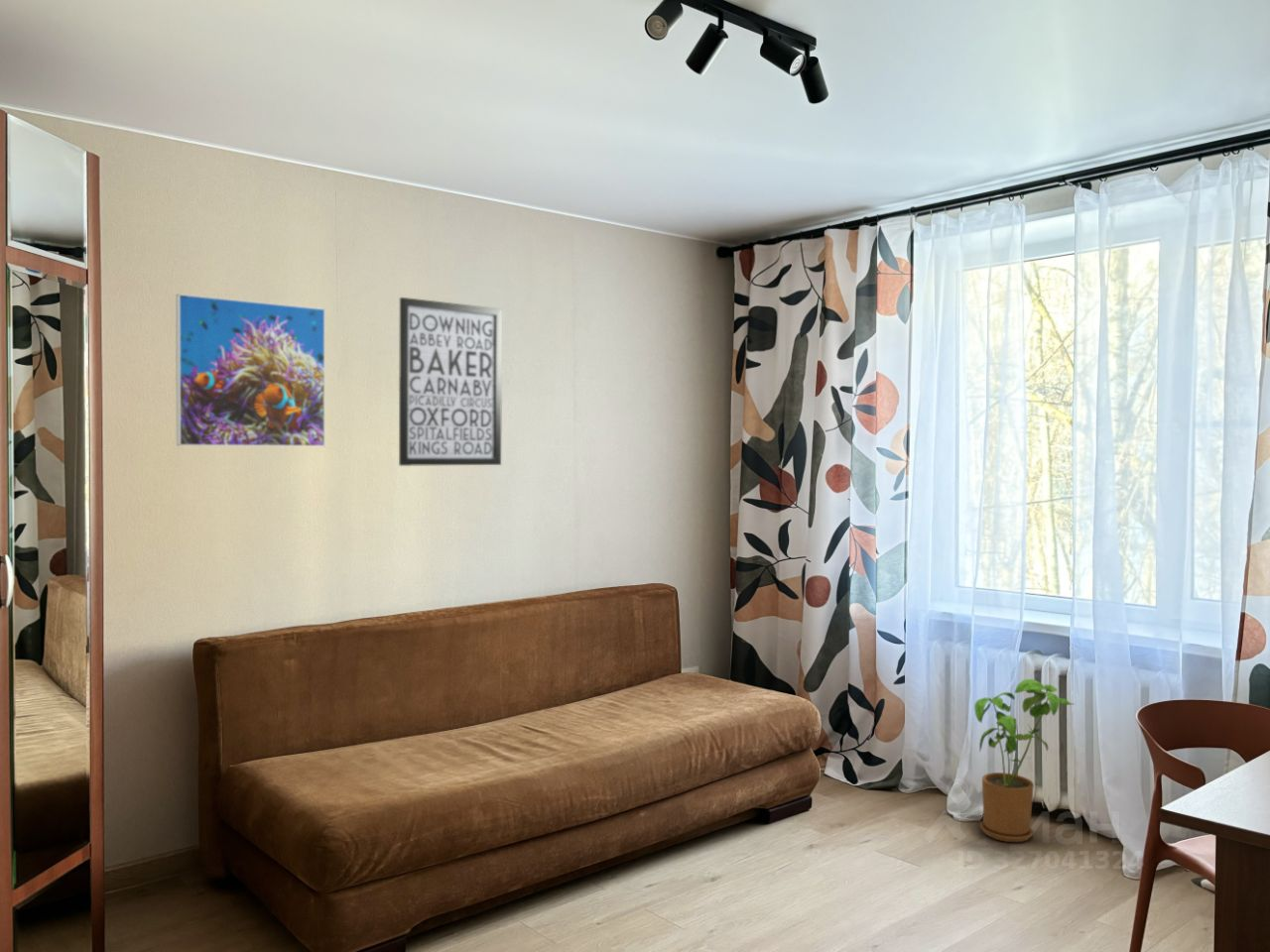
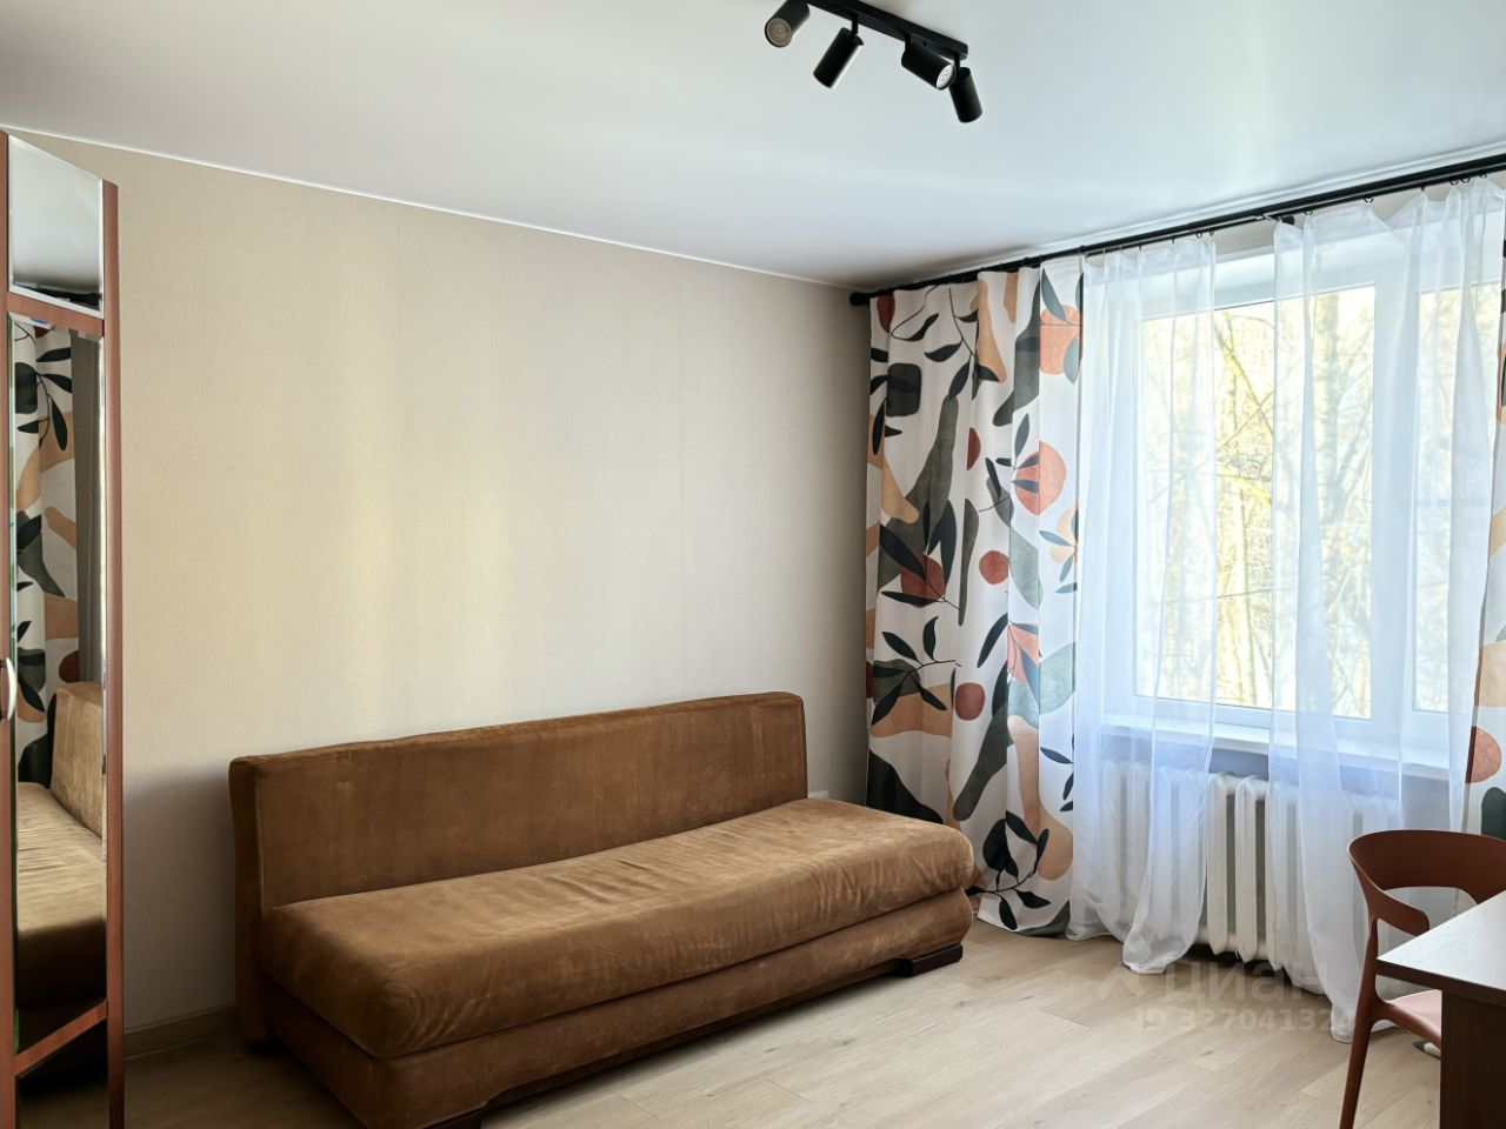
- house plant [973,678,1076,843]
- wall art [398,297,503,467]
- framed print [175,293,326,447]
